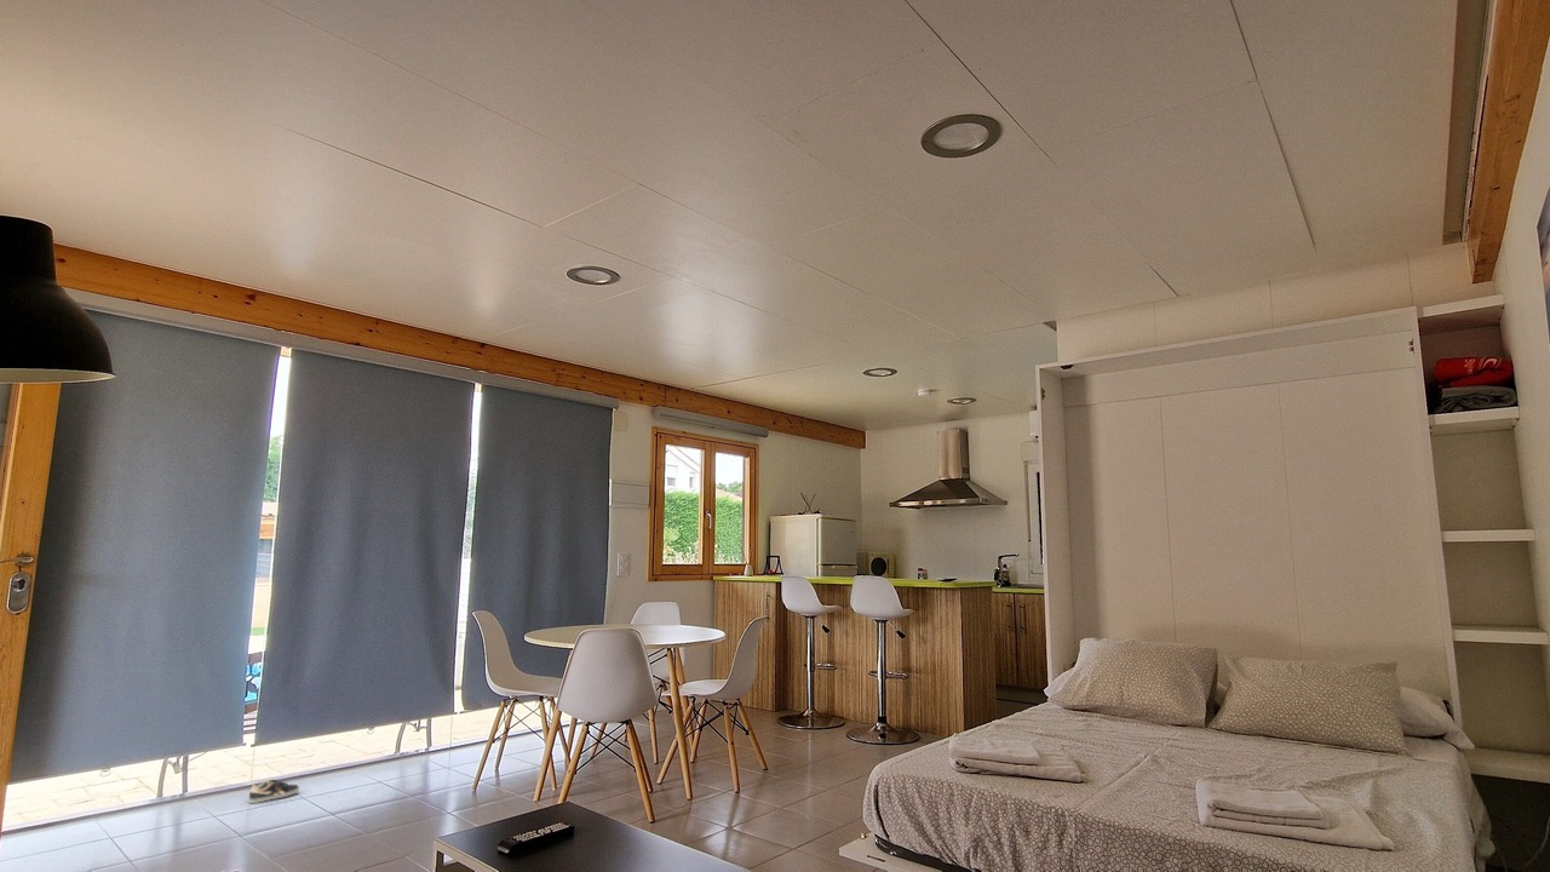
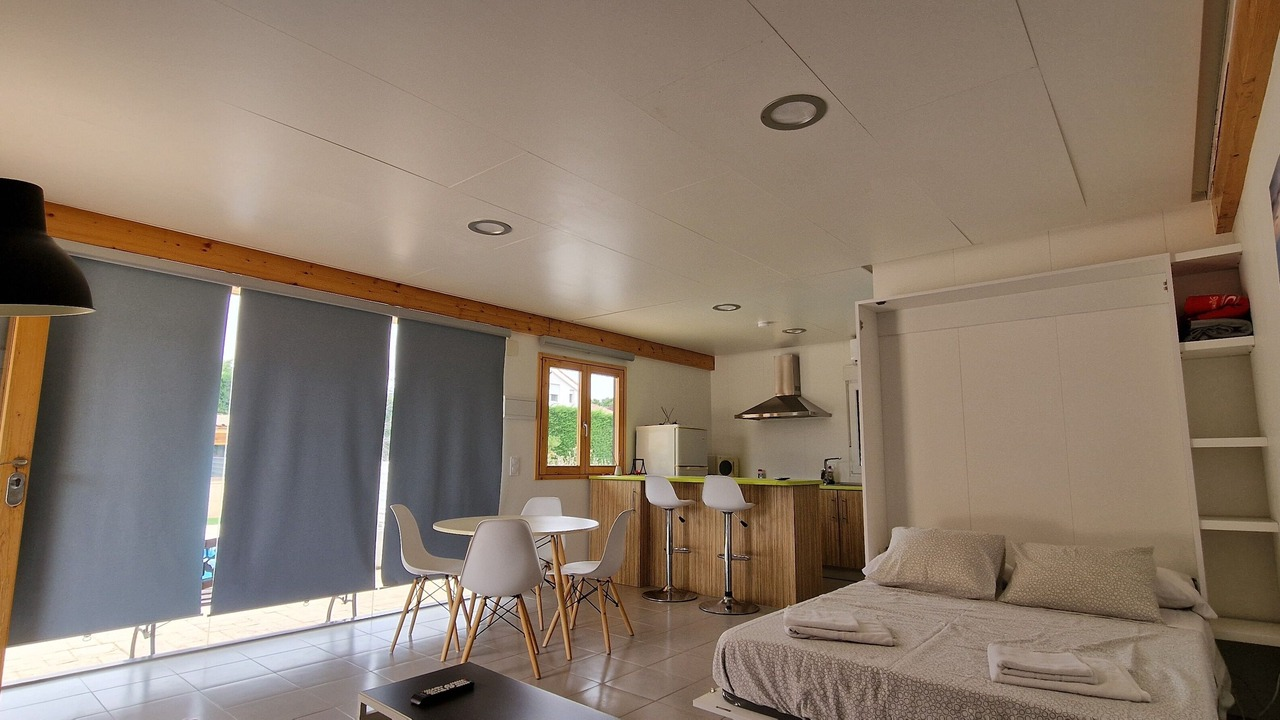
- sneaker [247,779,300,804]
